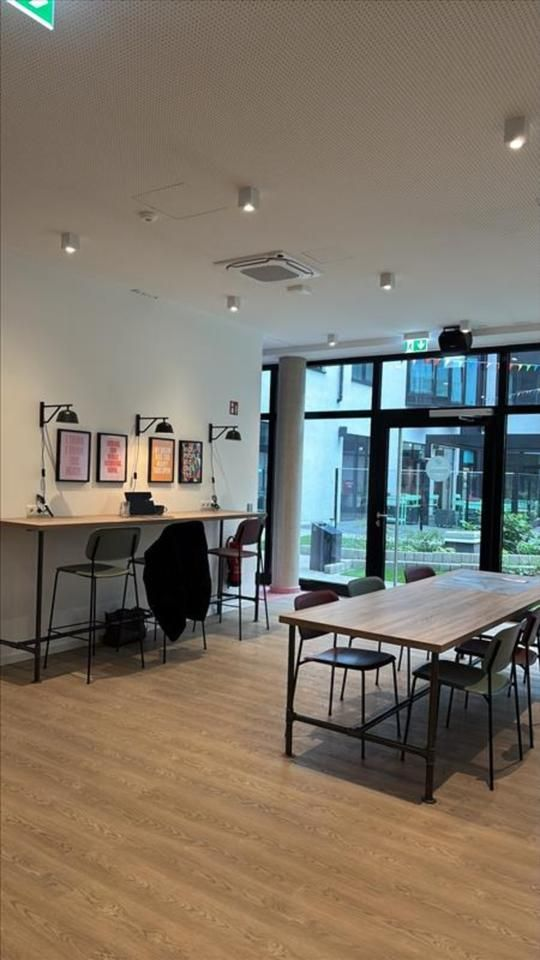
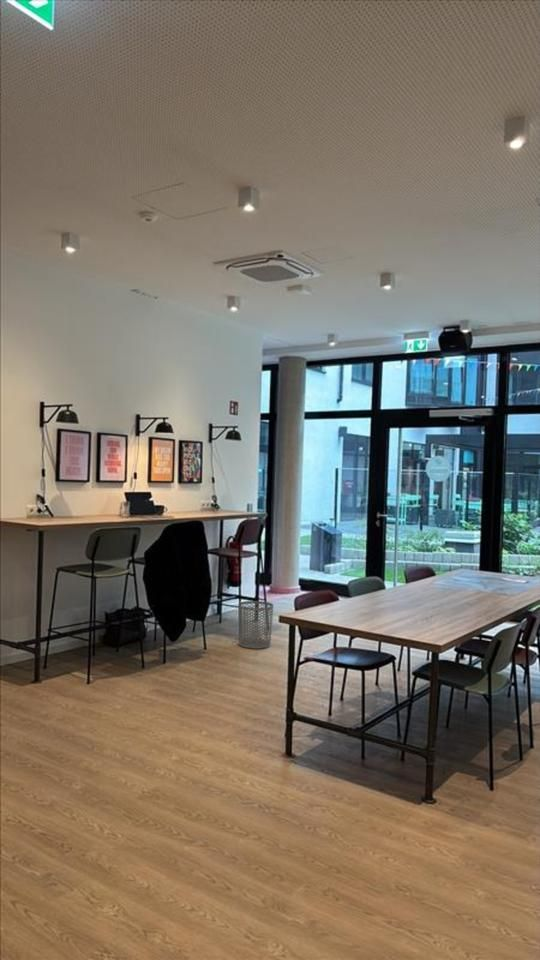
+ waste bin [237,600,274,650]
